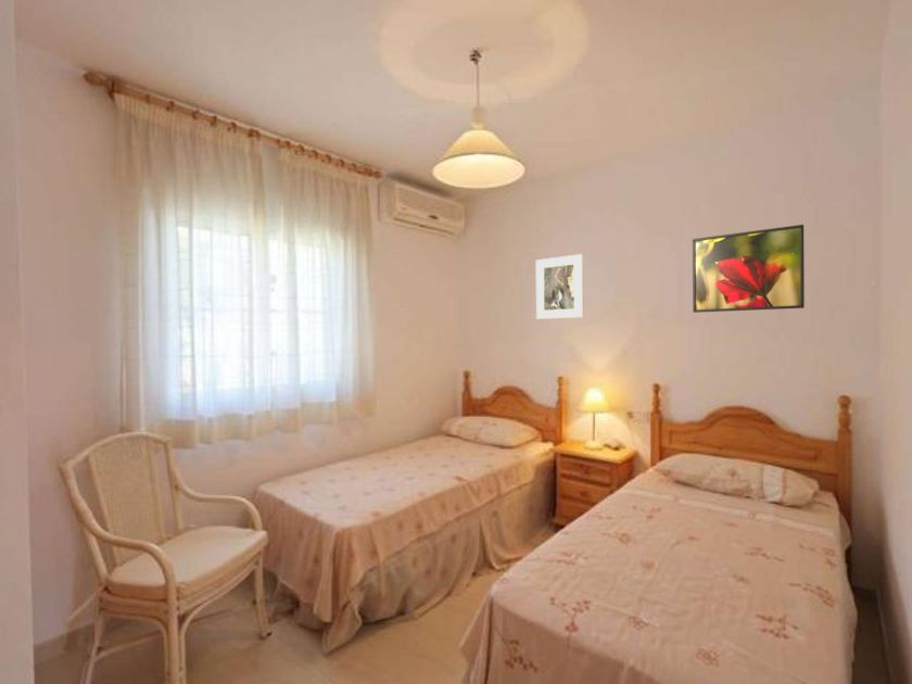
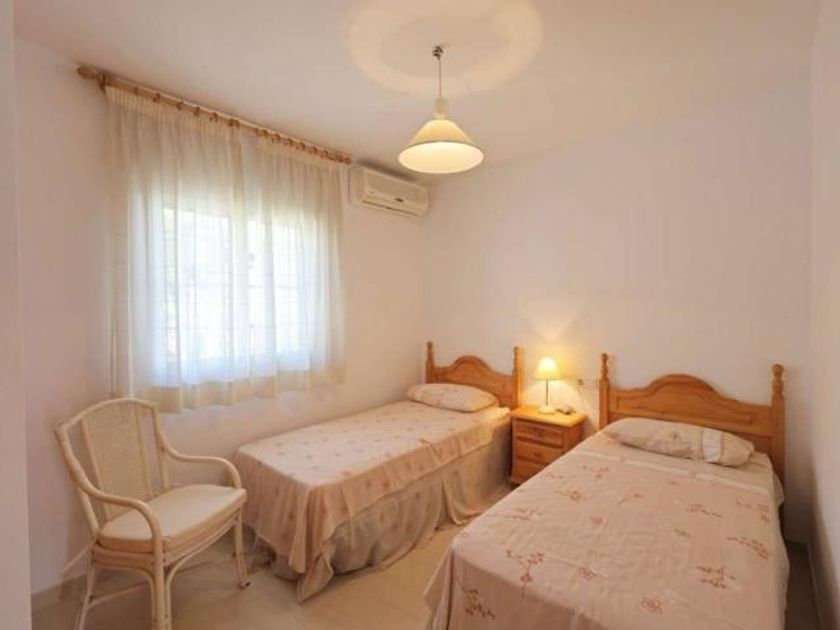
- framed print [535,253,585,320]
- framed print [692,224,806,314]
